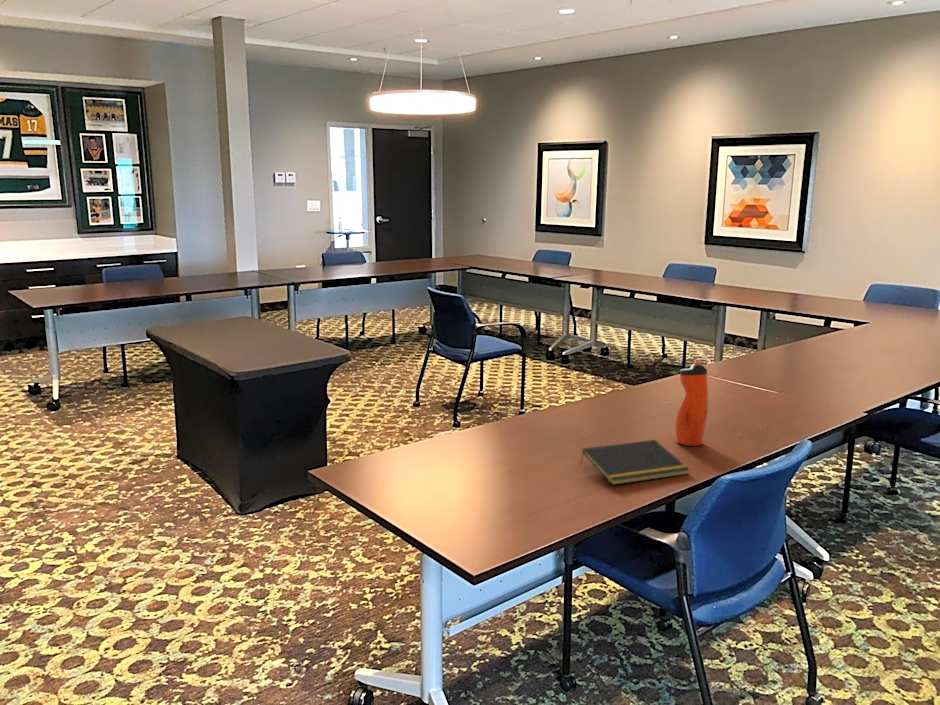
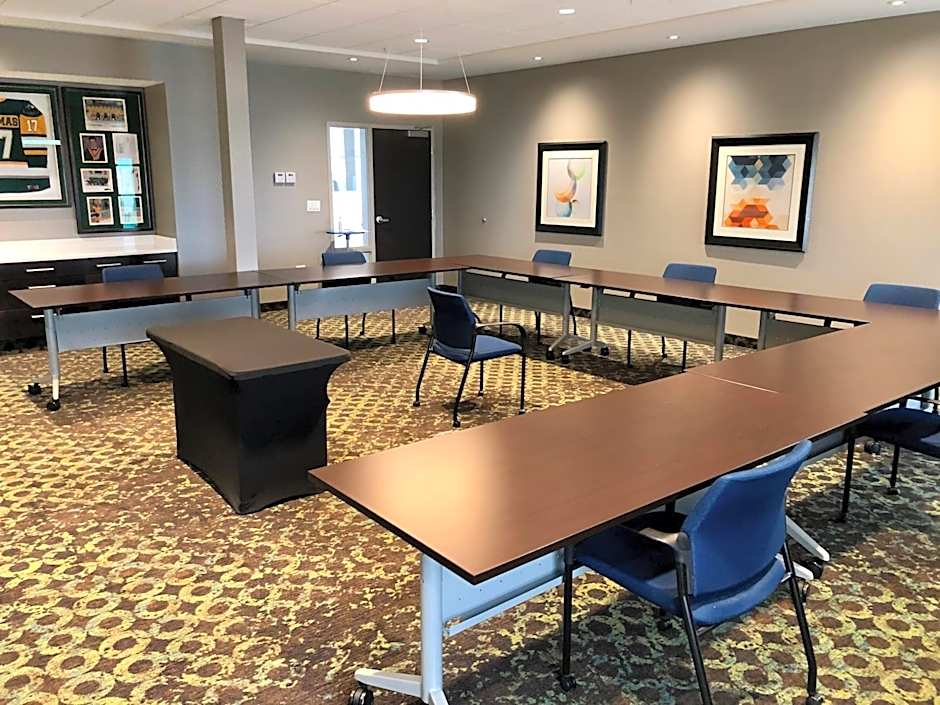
- water bottle [674,360,709,447]
- notepad [579,439,690,486]
